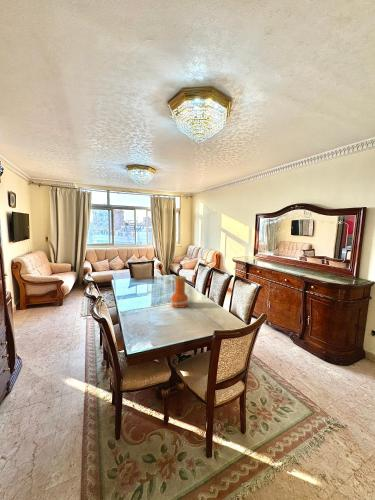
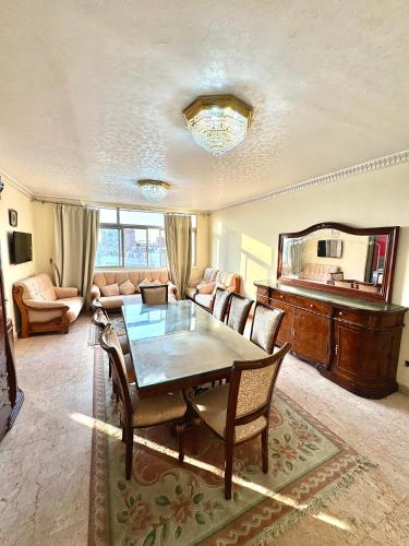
- vase [170,275,189,309]
